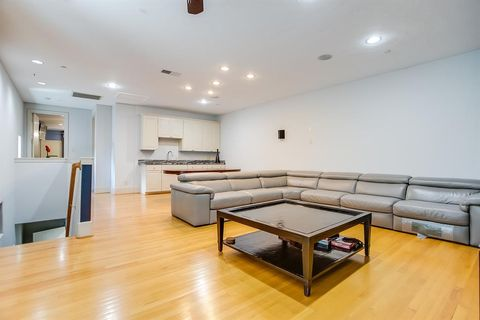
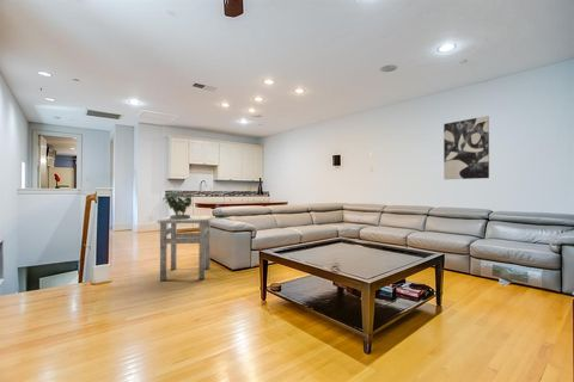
+ side table [157,215,214,282]
+ wall art [442,115,490,180]
+ potted plant [161,189,193,220]
